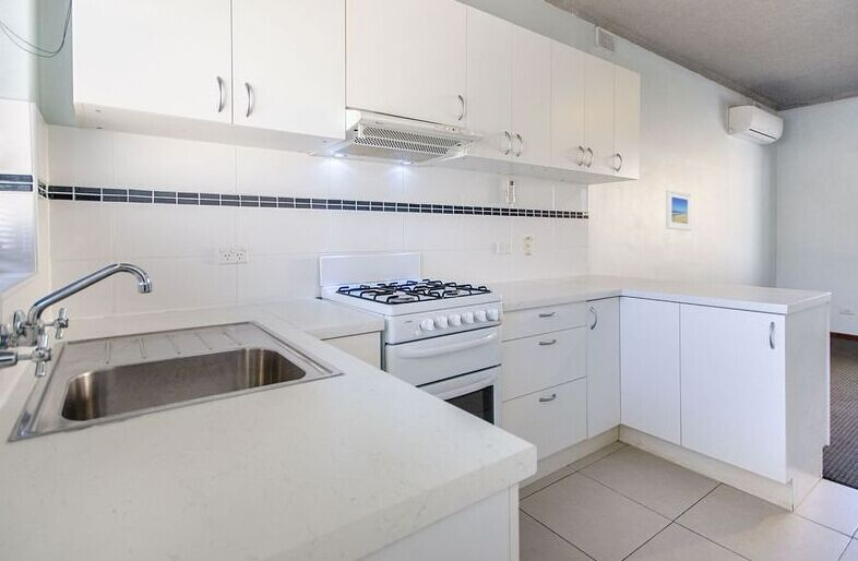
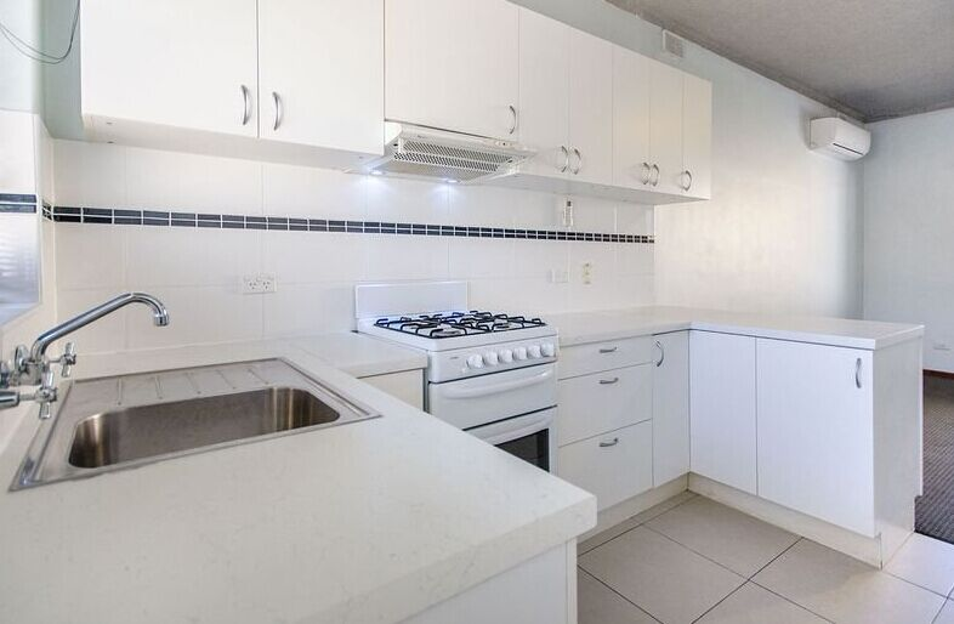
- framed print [665,188,692,232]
